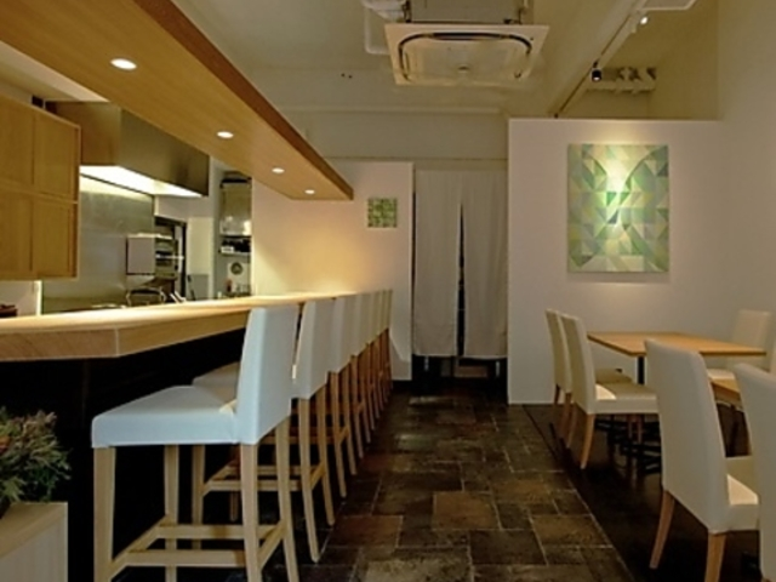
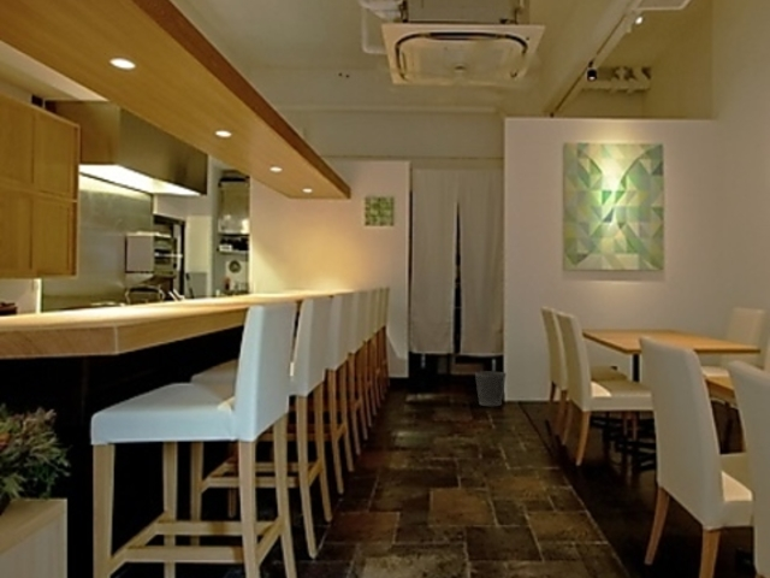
+ wastebasket [474,370,508,407]
